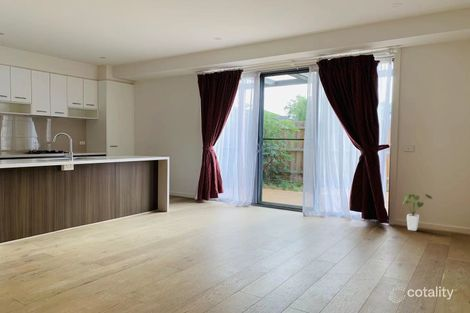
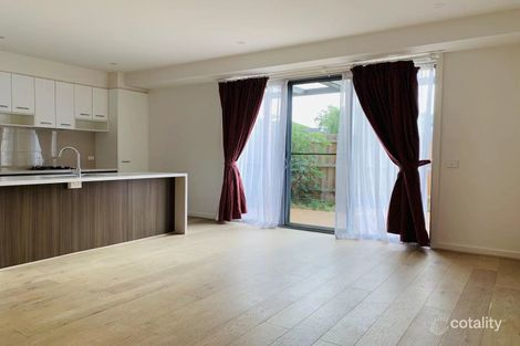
- house plant [402,193,434,232]
